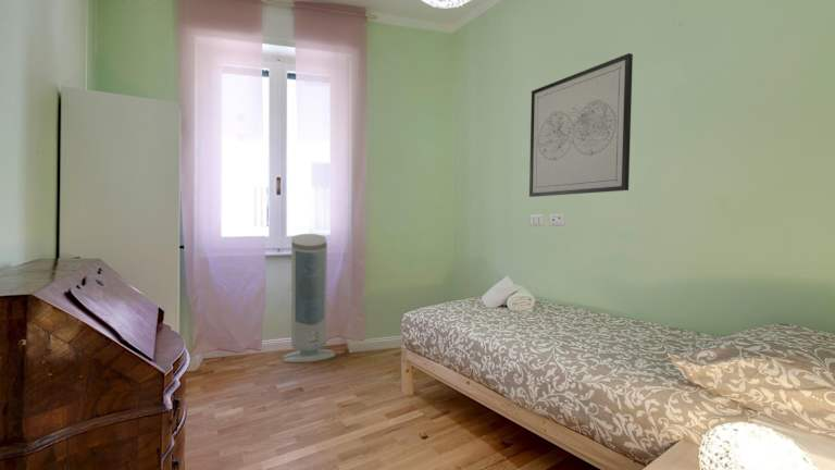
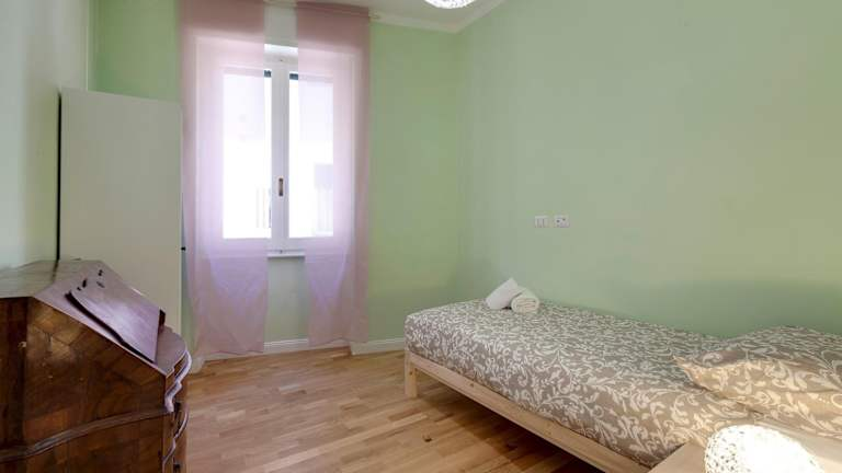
- air purifier [282,233,336,363]
- wall art [528,52,634,198]
